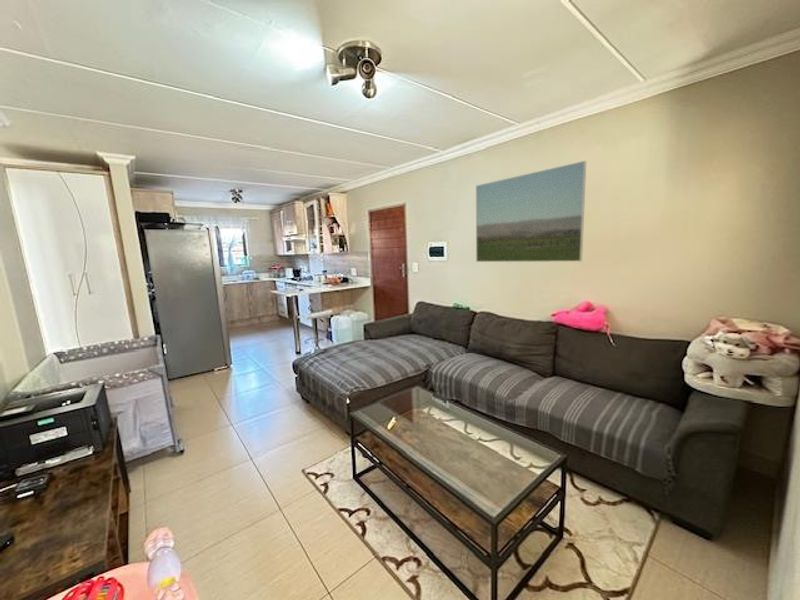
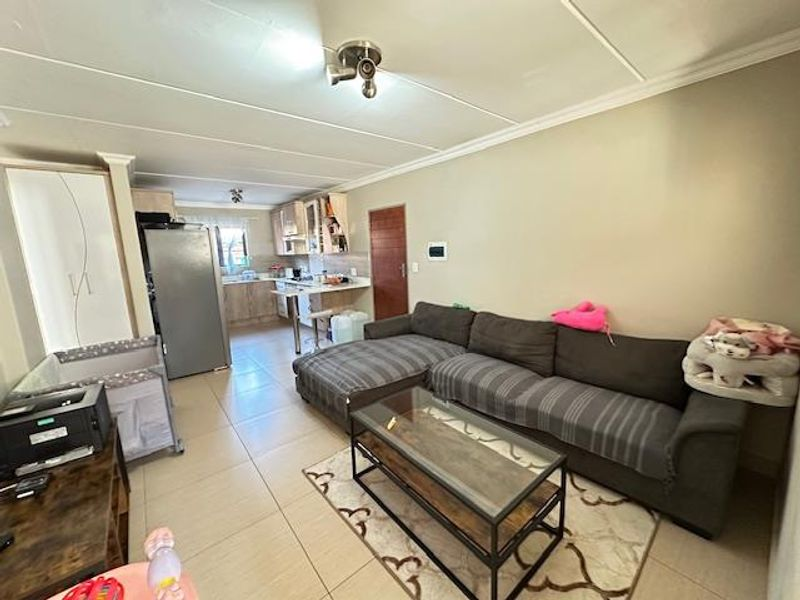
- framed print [475,160,587,263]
